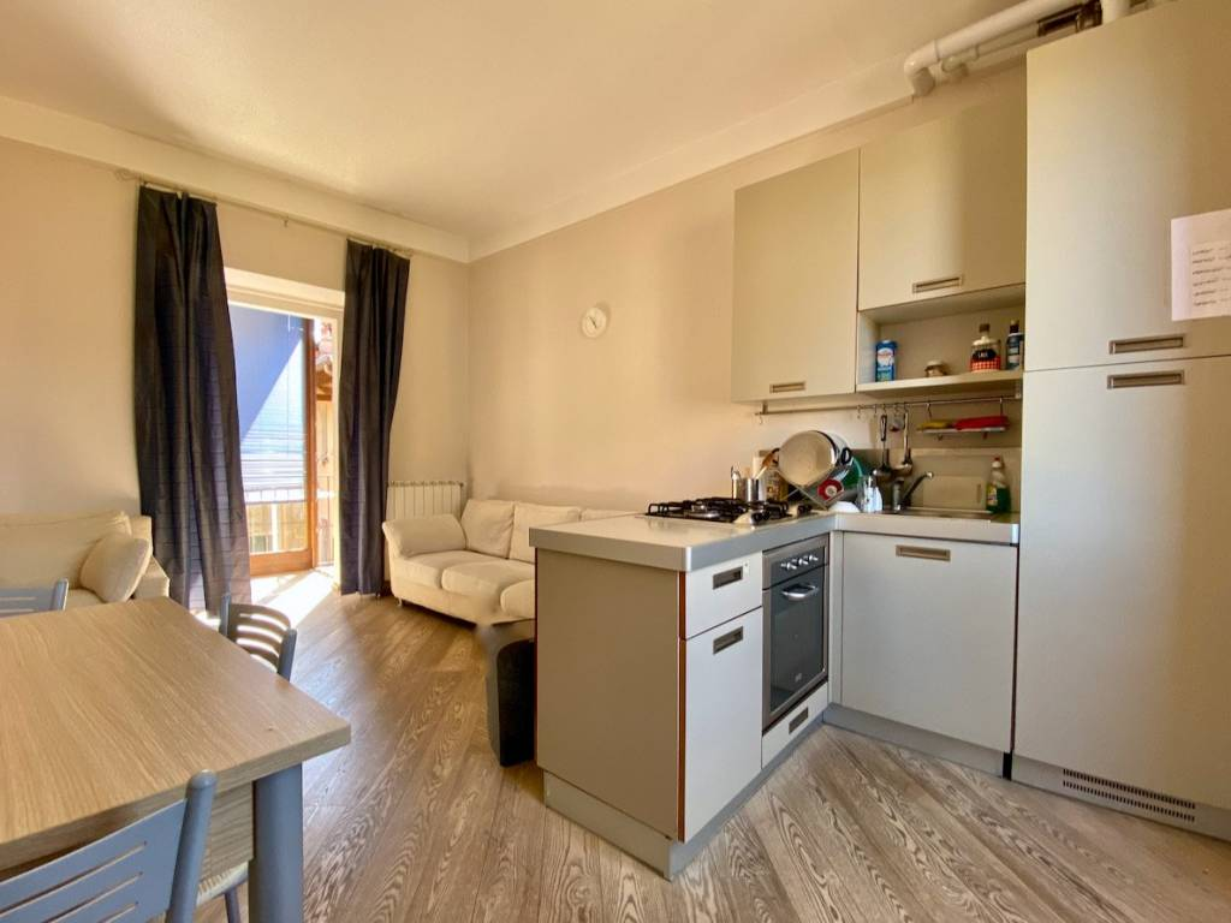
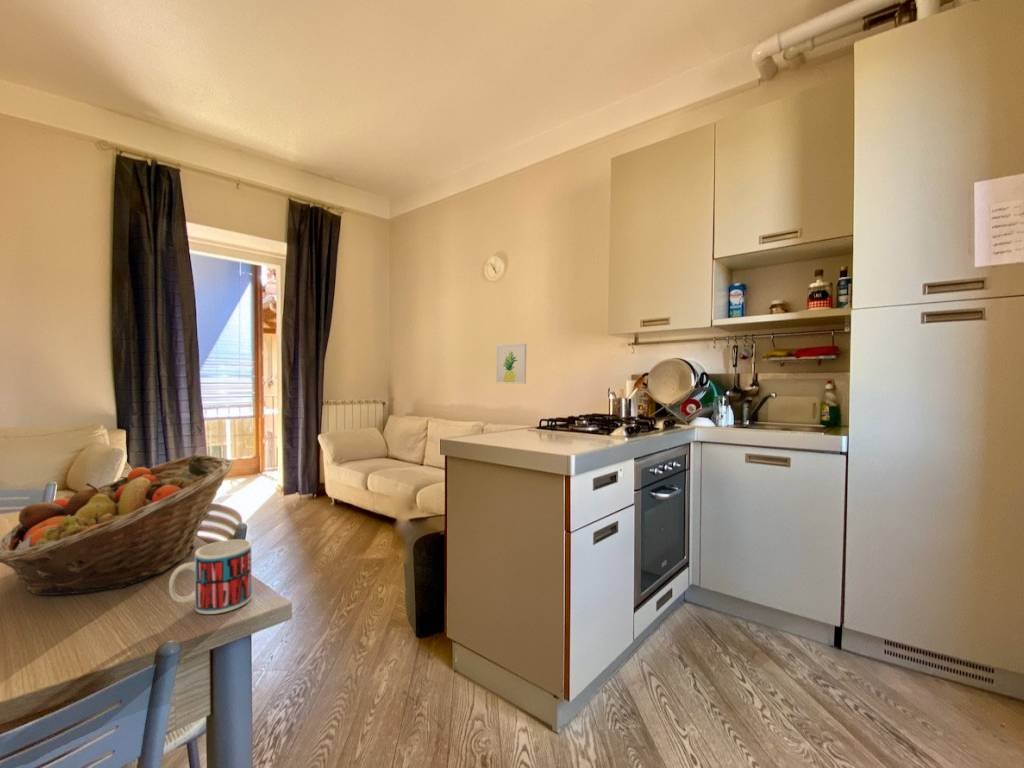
+ mug [168,538,252,615]
+ wall art [495,343,527,385]
+ fruit basket [0,454,235,596]
